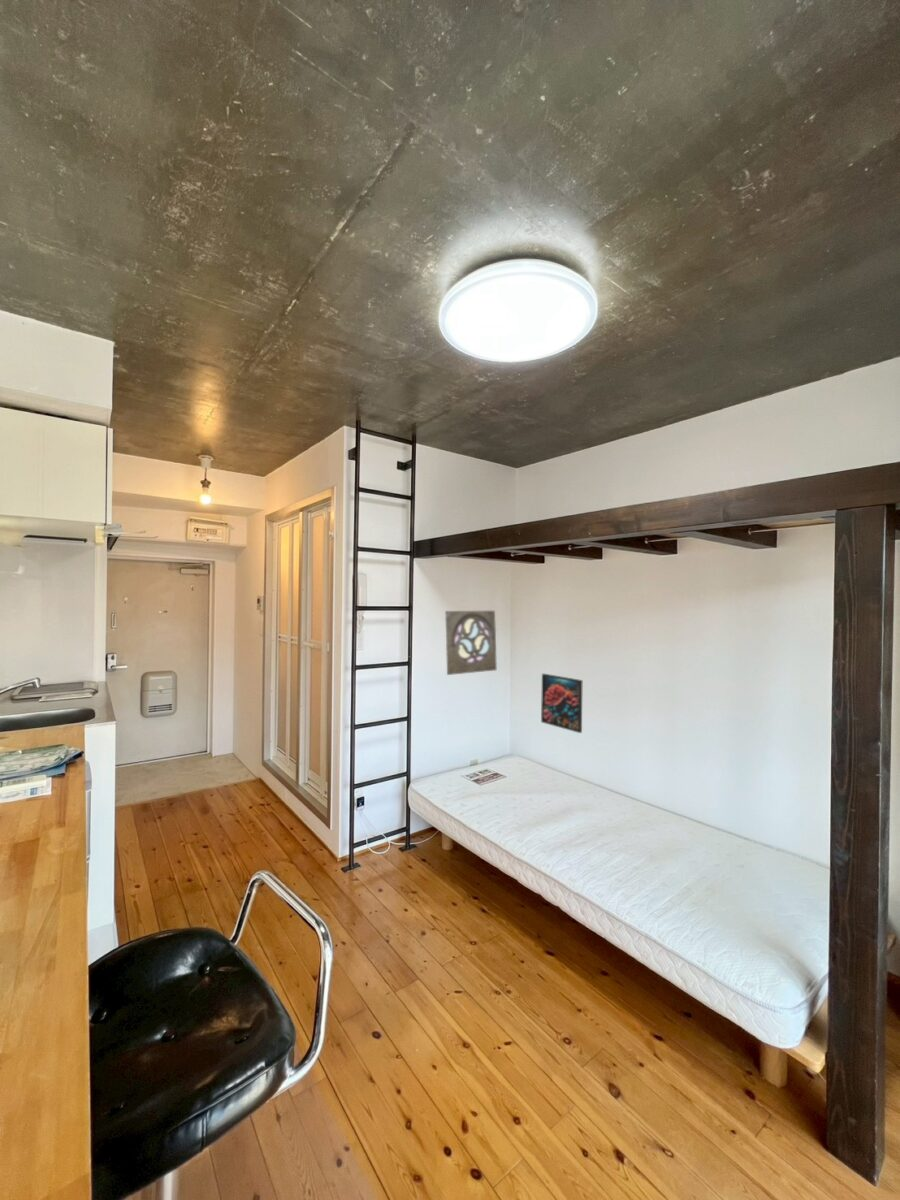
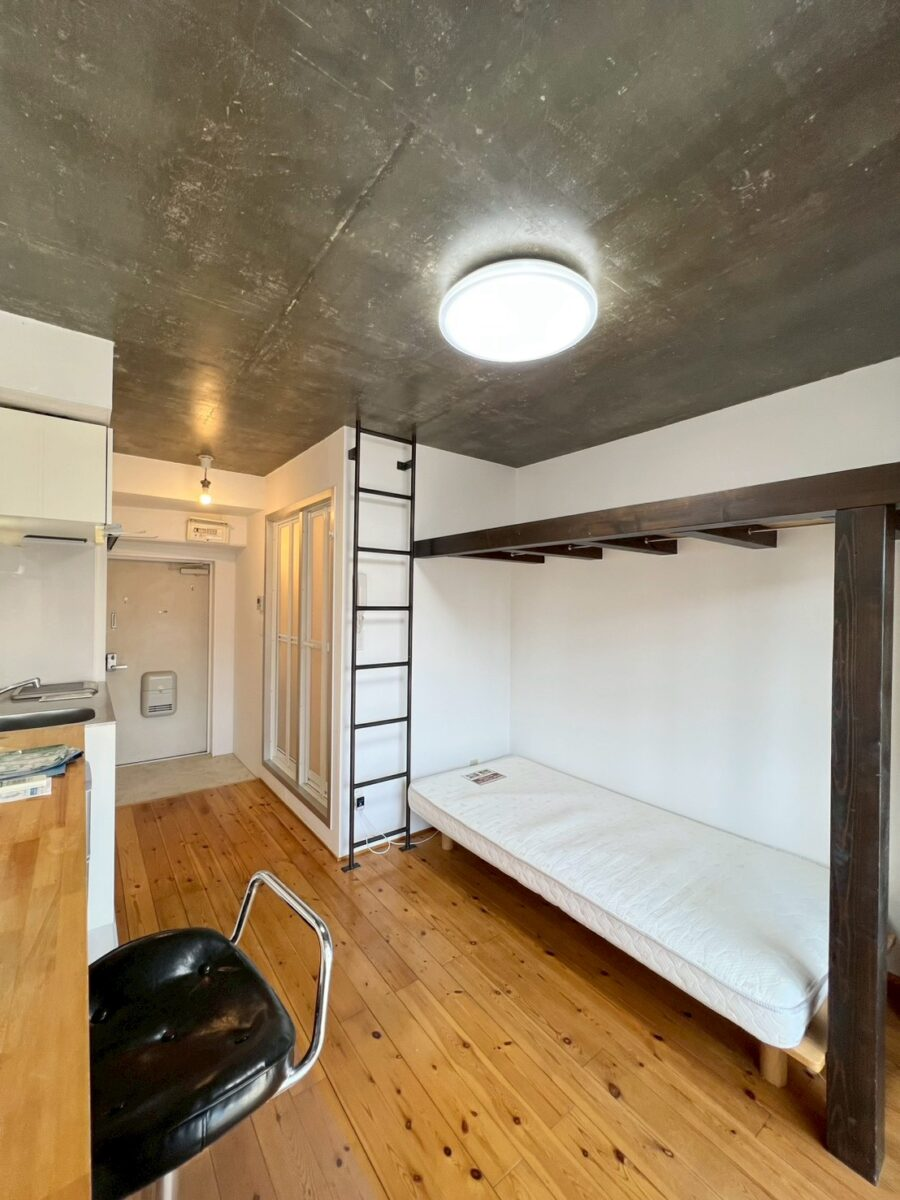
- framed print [540,673,584,734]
- wall ornament [444,610,498,676]
